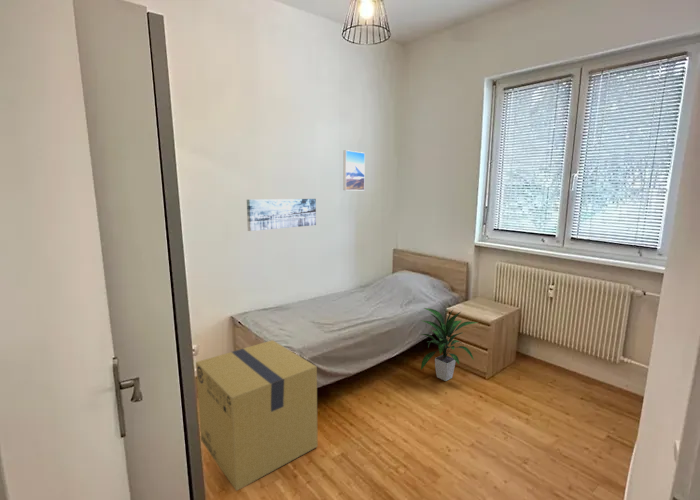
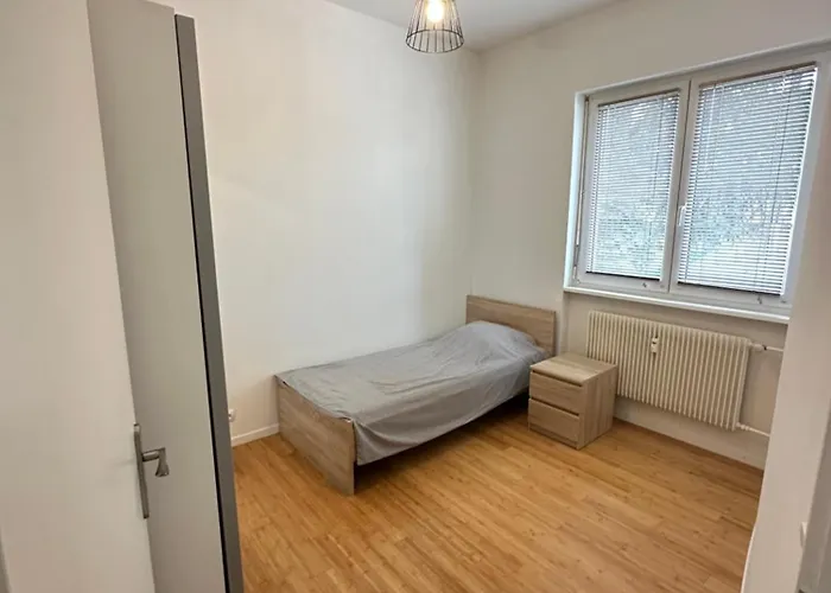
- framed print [342,149,366,191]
- cardboard box [195,339,319,492]
- wall art [246,198,317,232]
- indoor plant [419,307,479,382]
